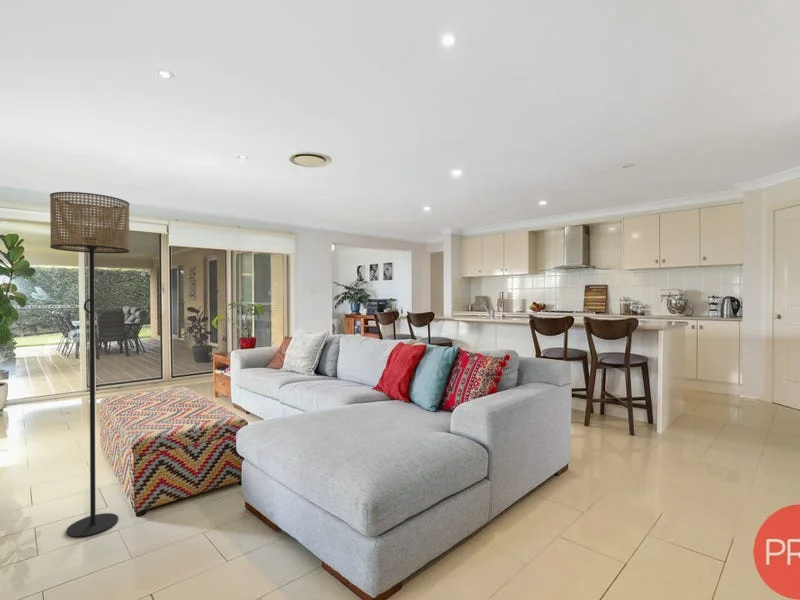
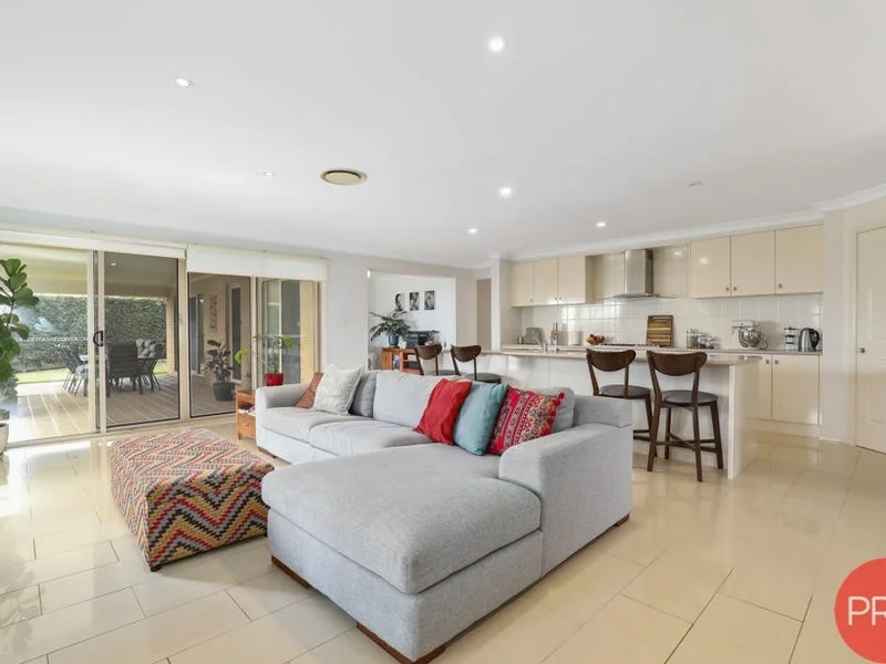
- floor lamp [49,191,131,538]
